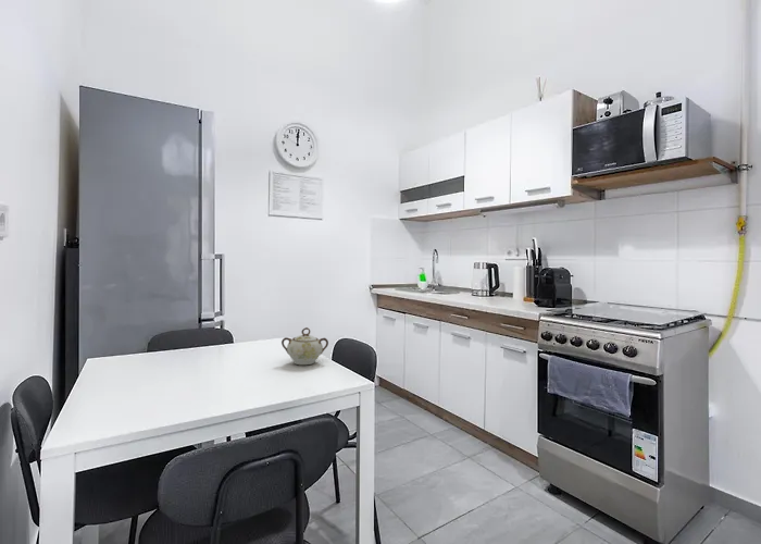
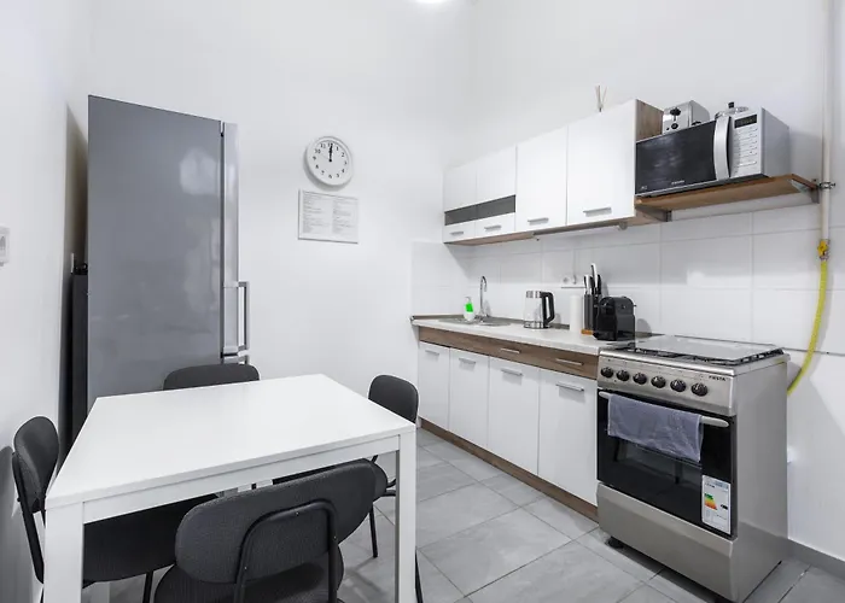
- sugar bowl [280,326,329,366]
